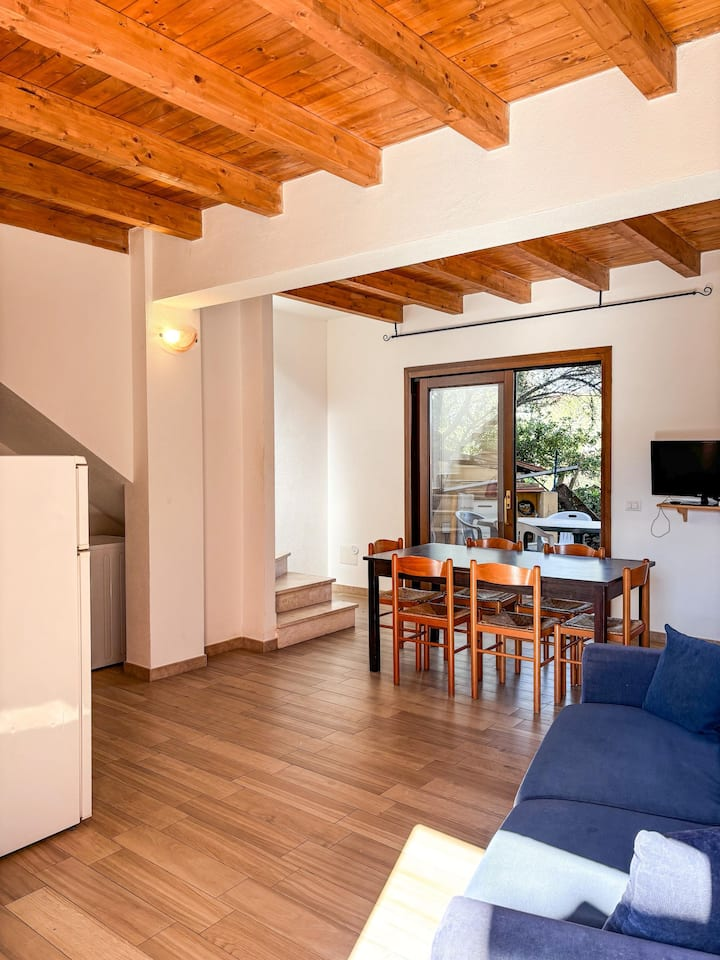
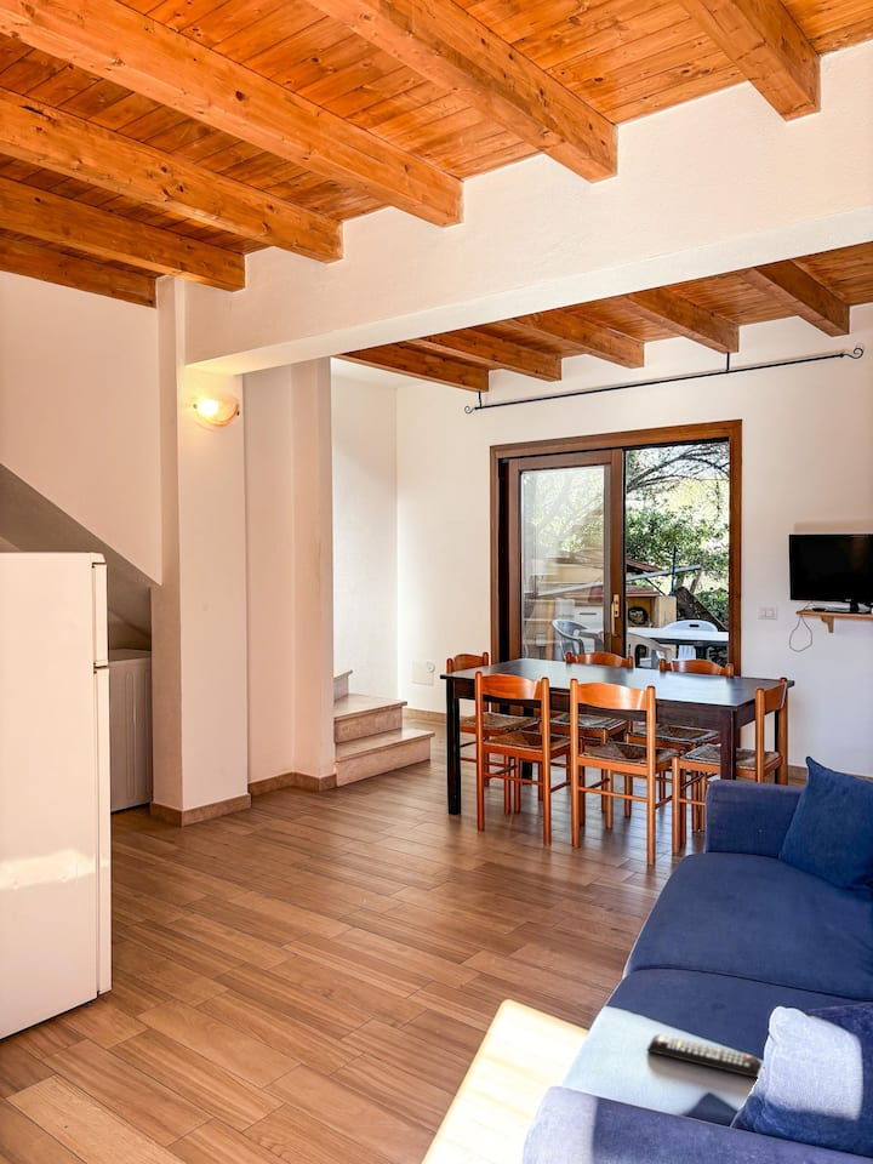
+ remote control [646,1033,764,1079]
